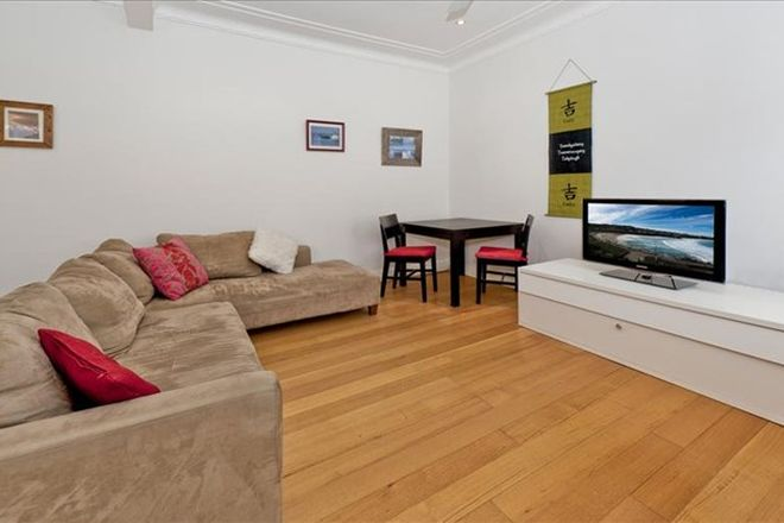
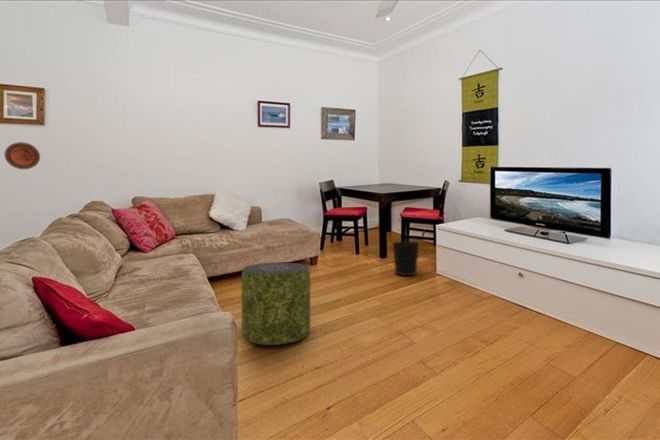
+ pouf [241,262,311,346]
+ wastebasket [392,241,421,276]
+ decorative plate [4,141,41,170]
